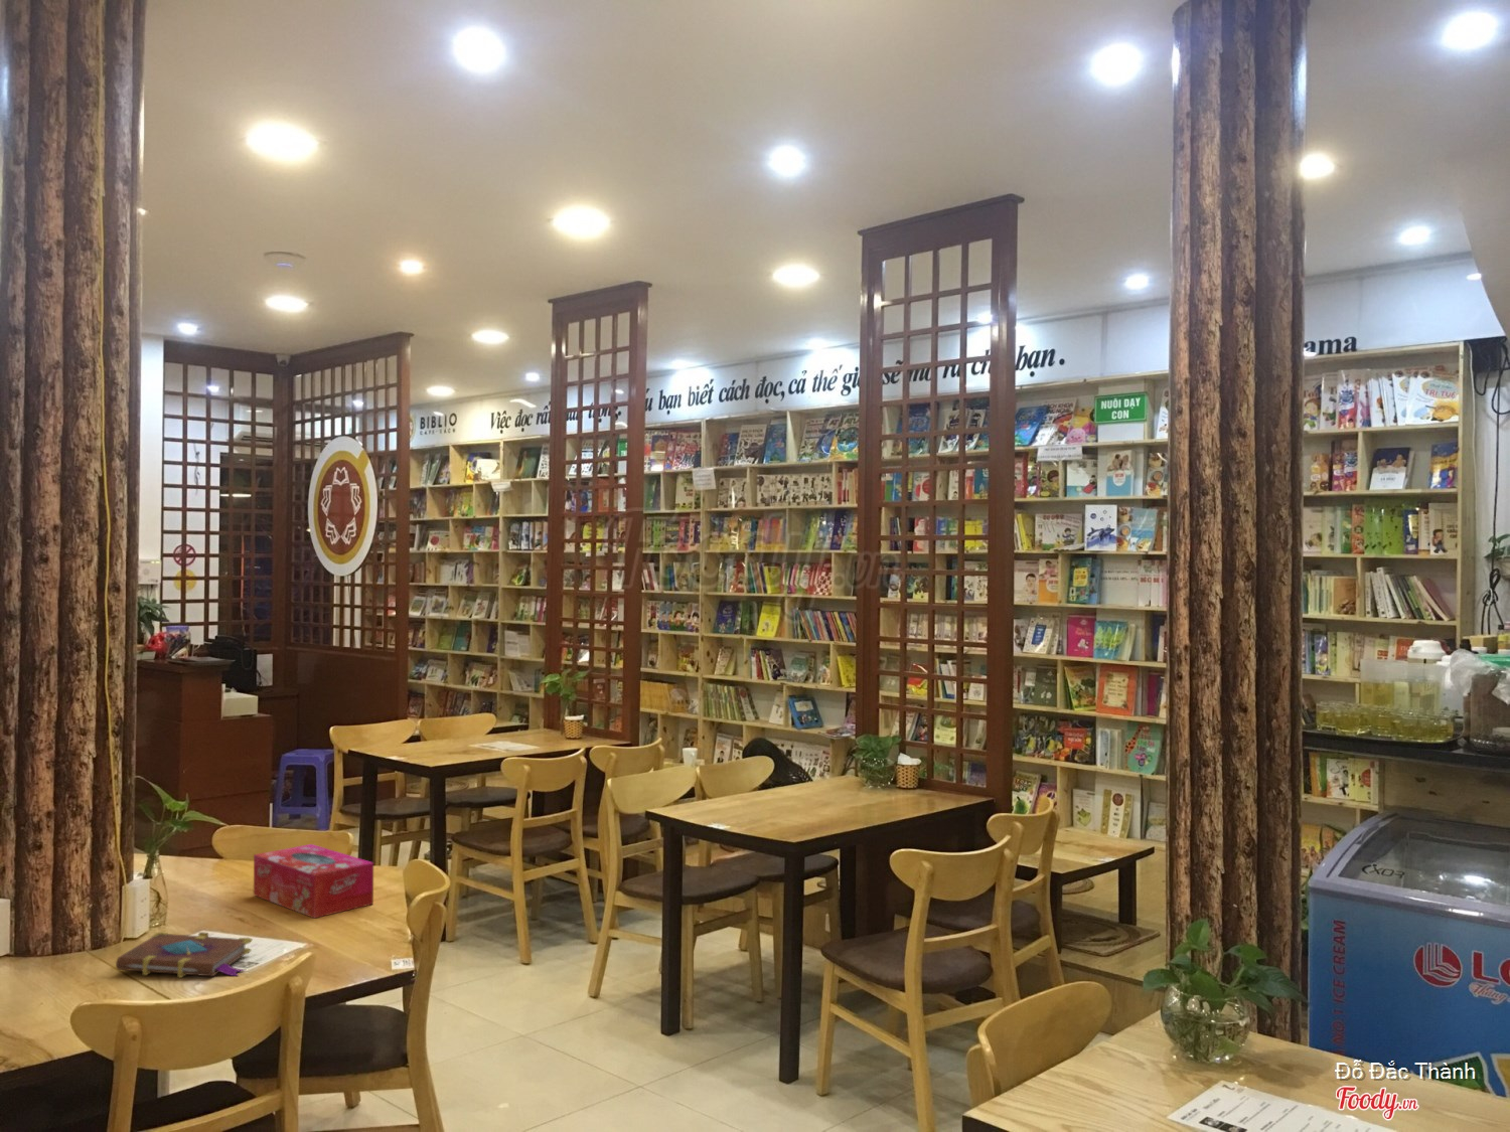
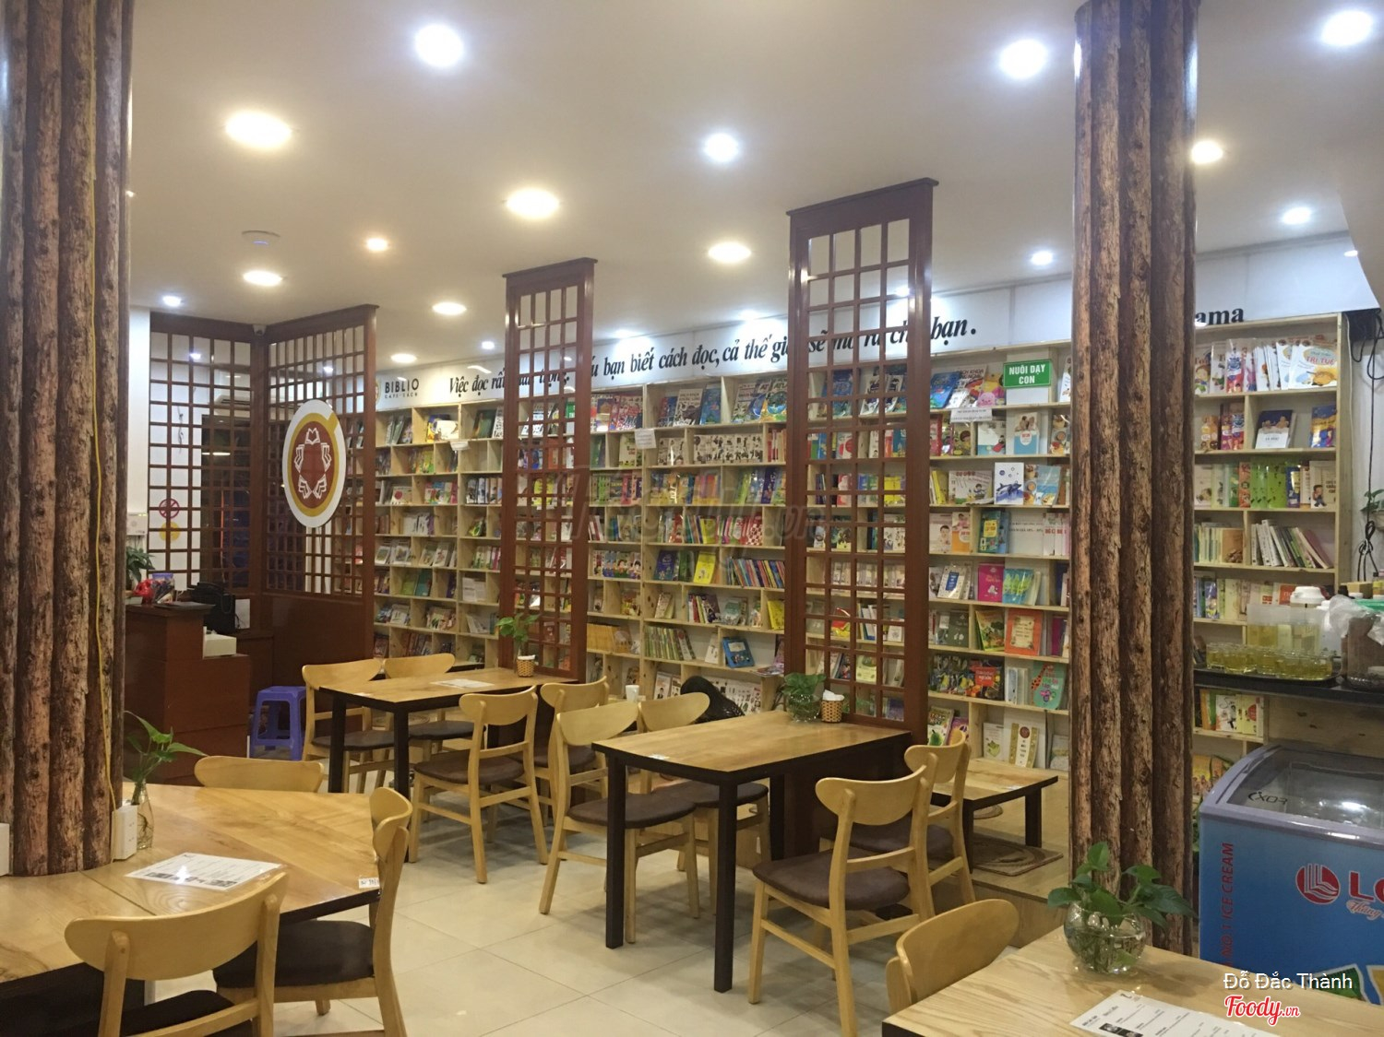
- tissue box [253,843,375,919]
- book [115,931,253,979]
